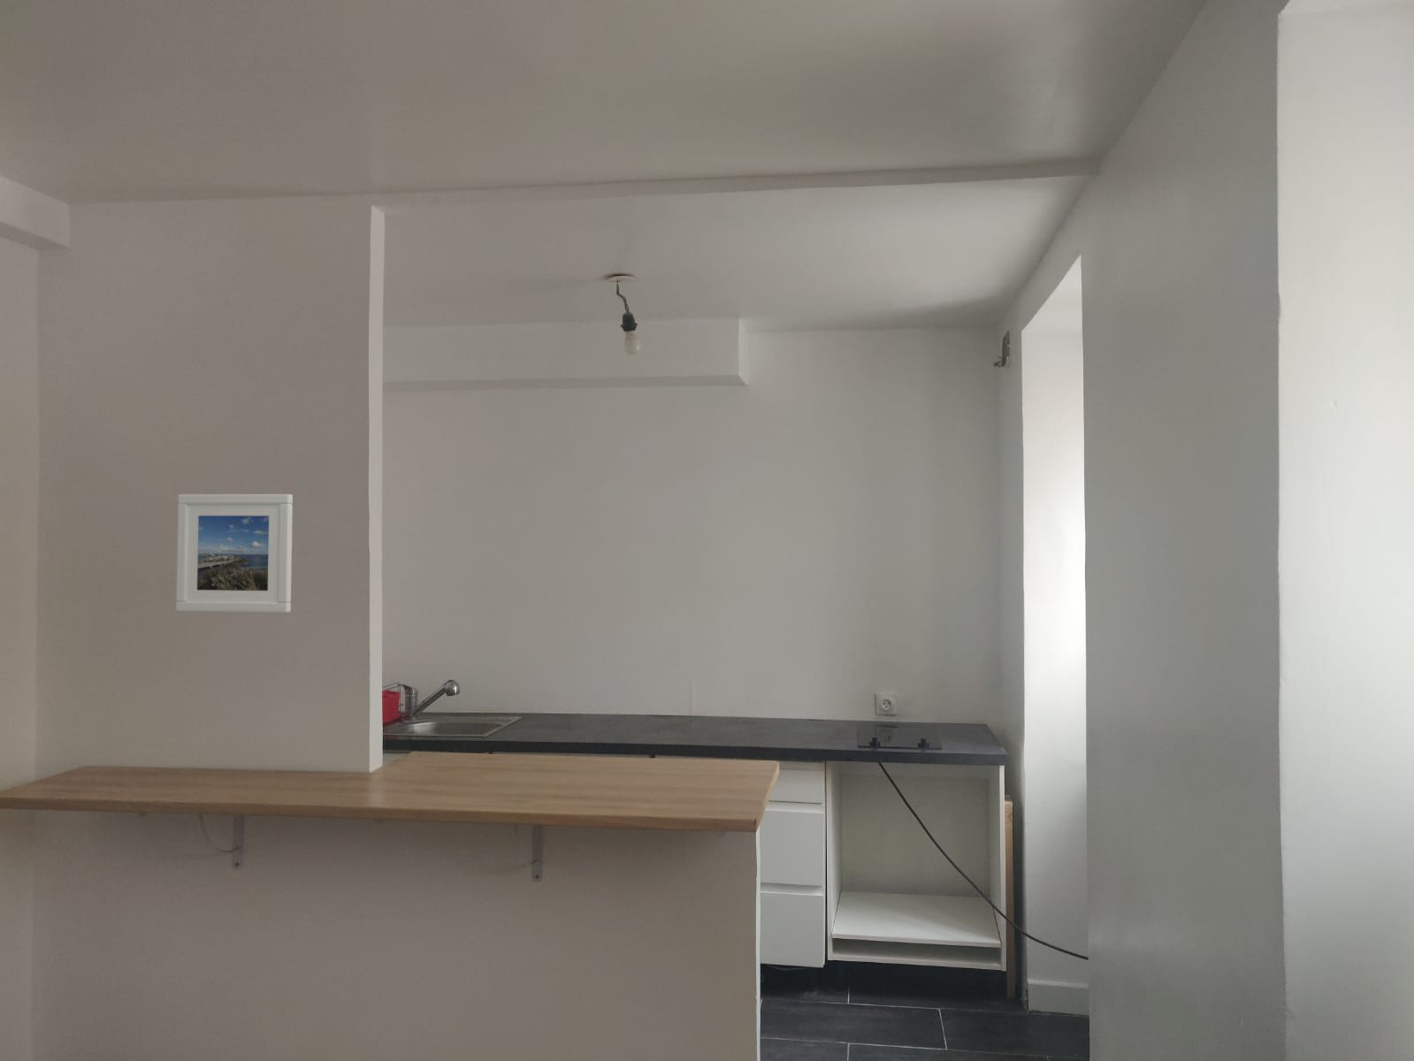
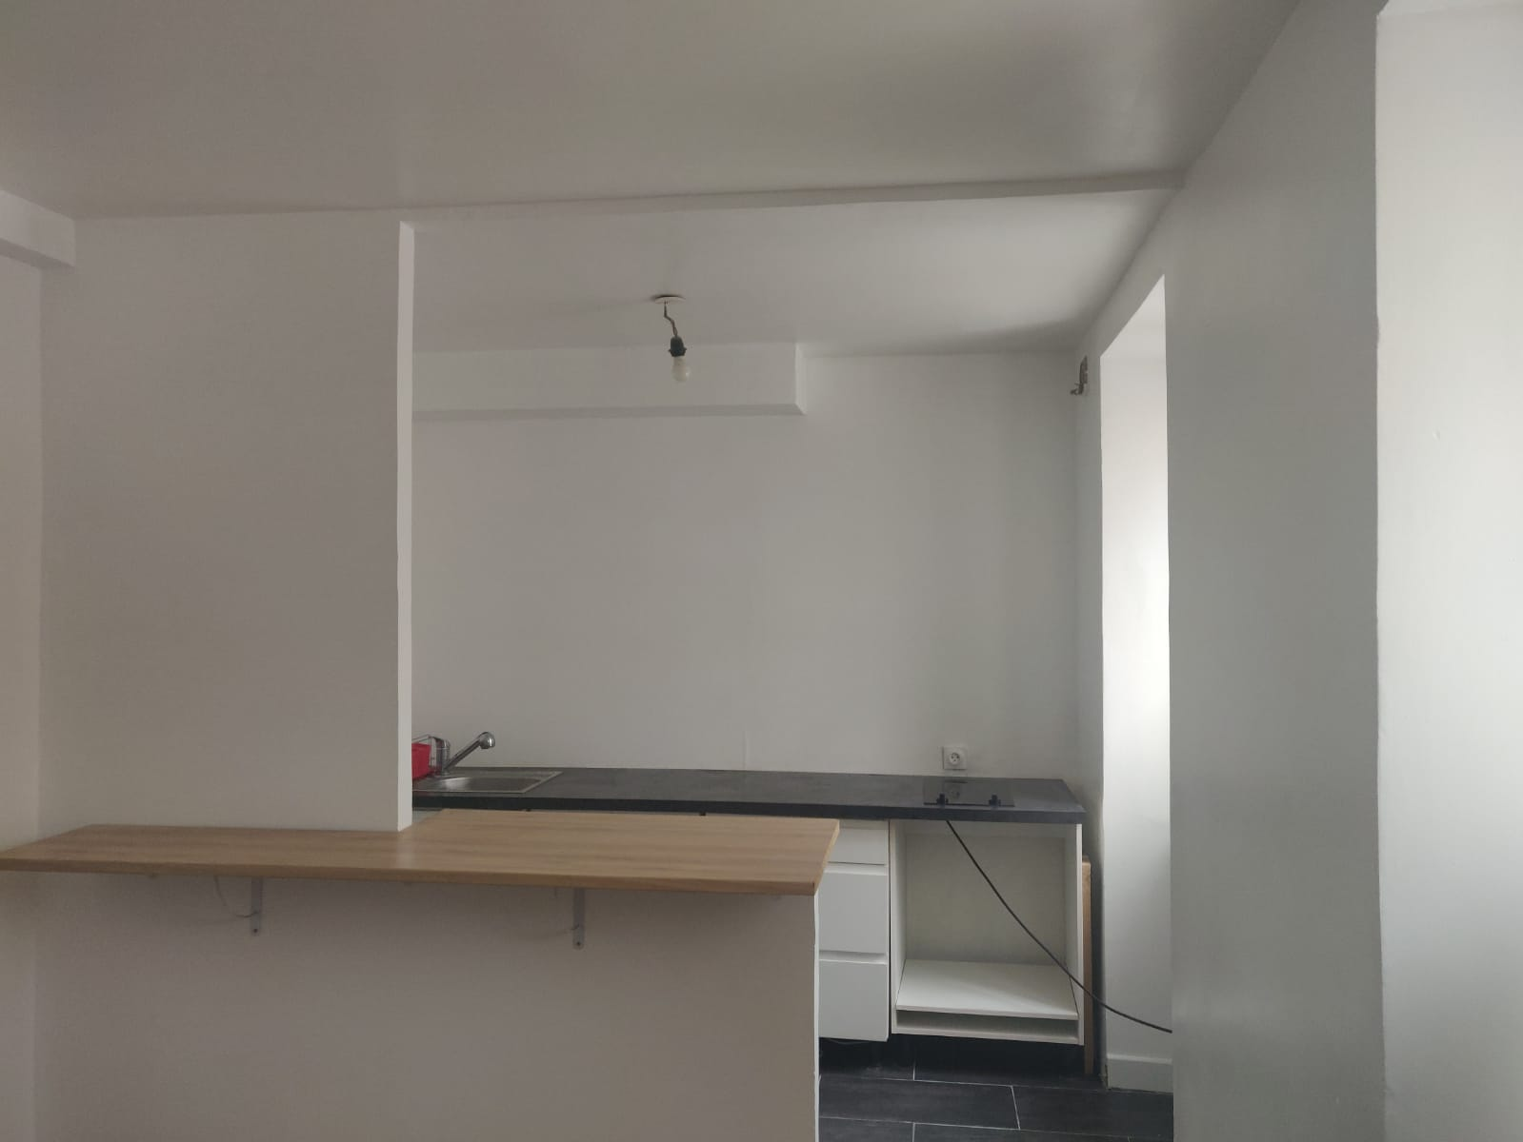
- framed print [175,494,293,614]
